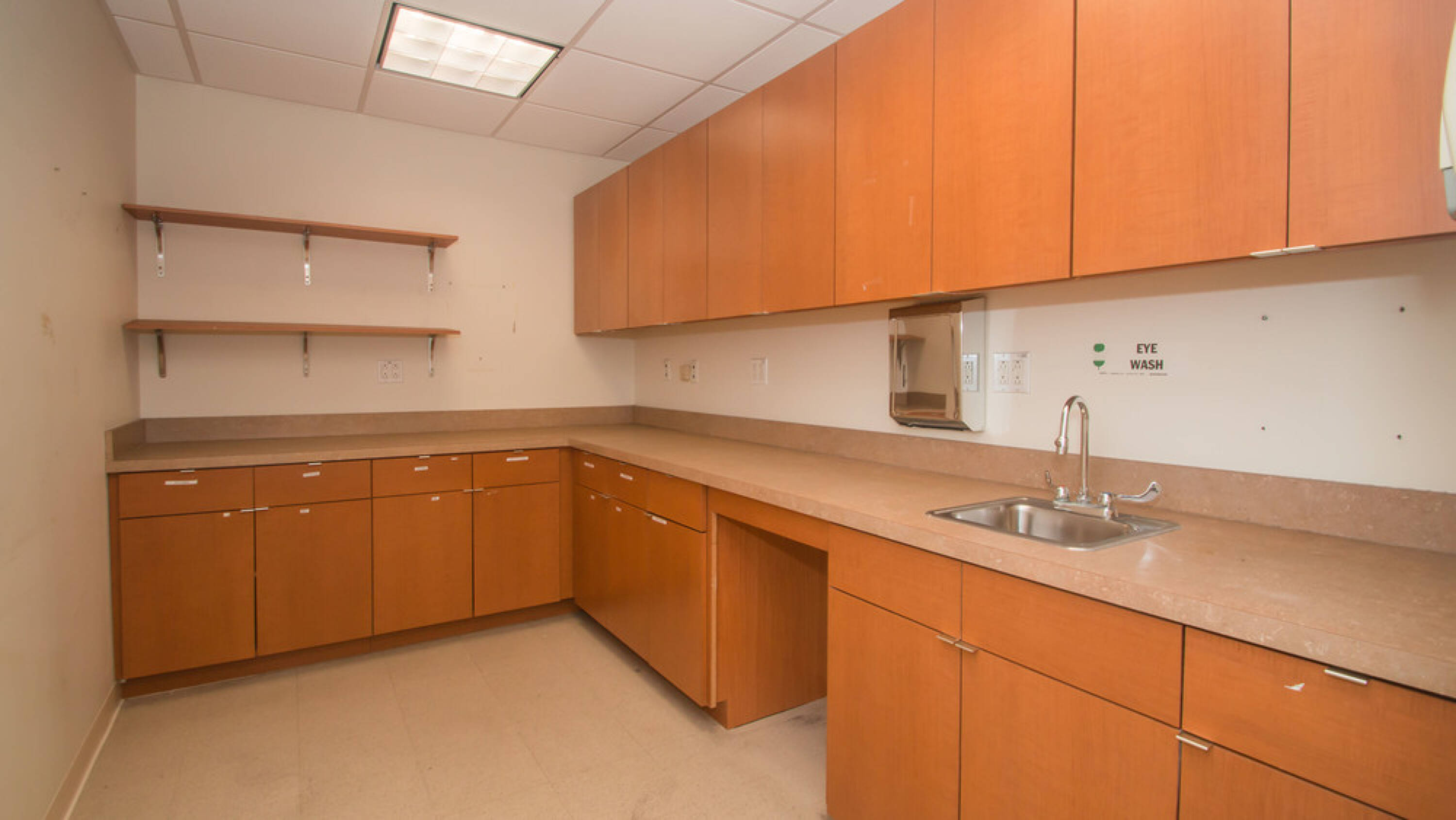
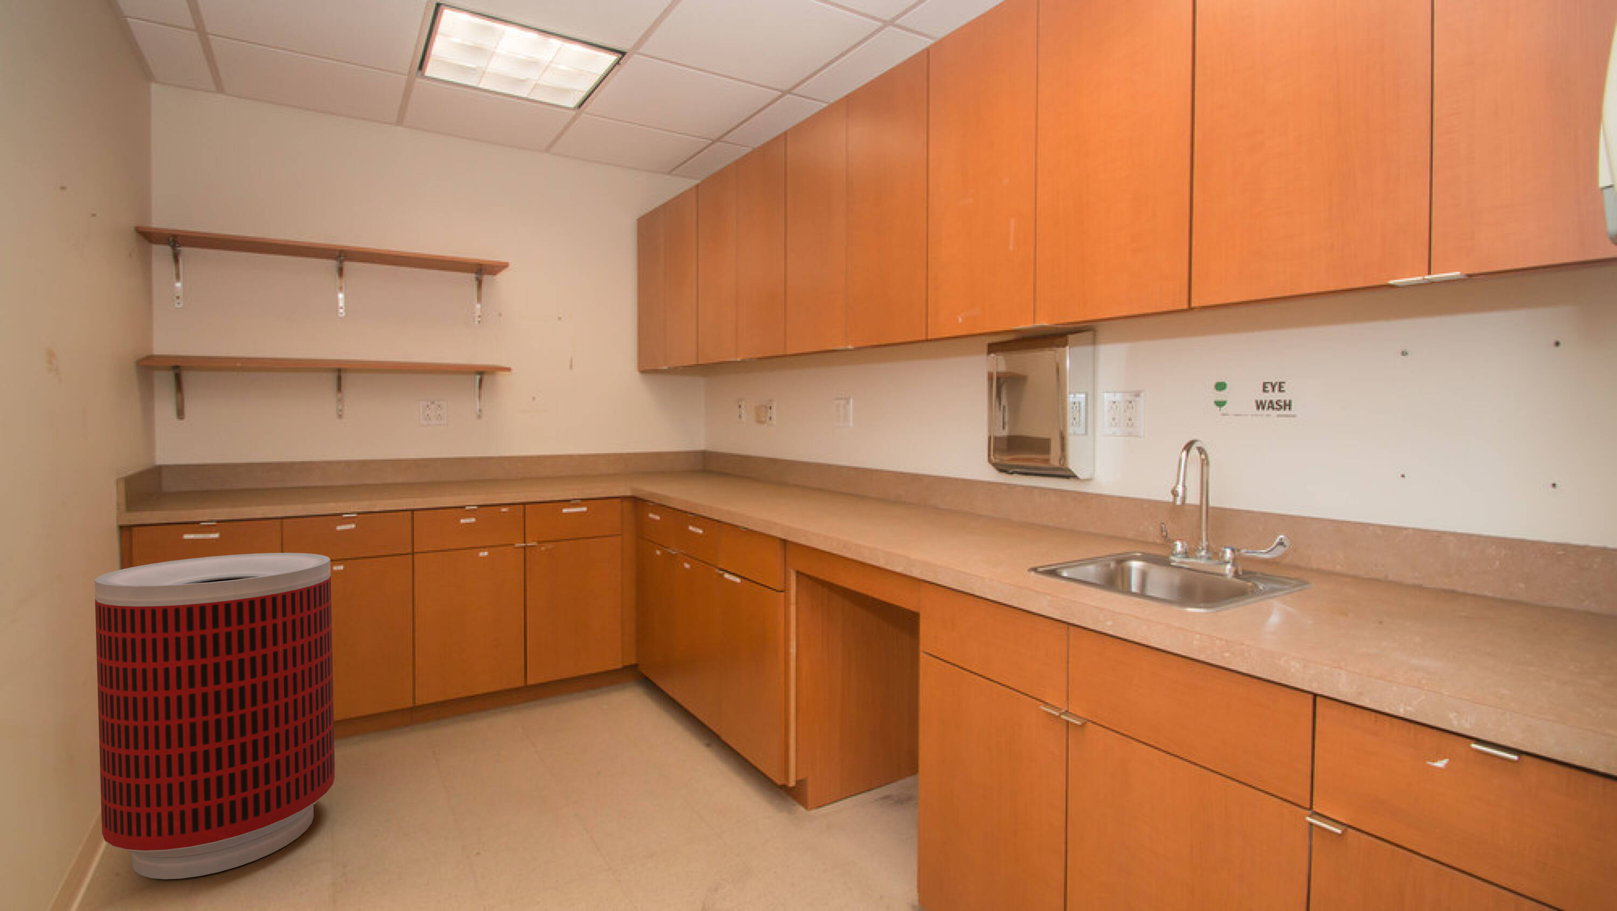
+ trash can [94,552,335,880]
